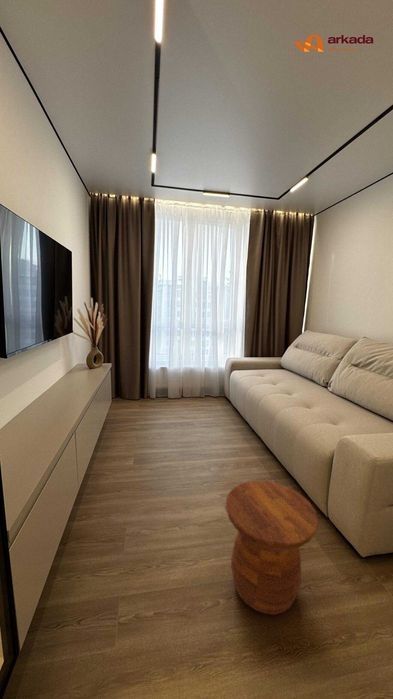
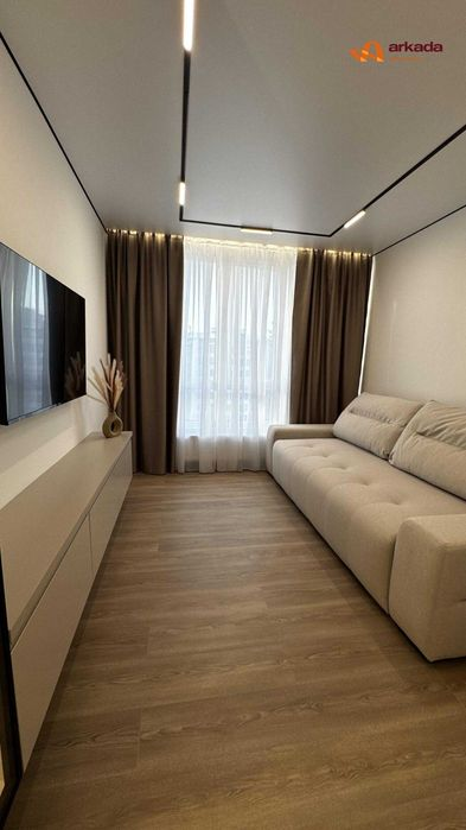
- side table [225,480,319,616]
